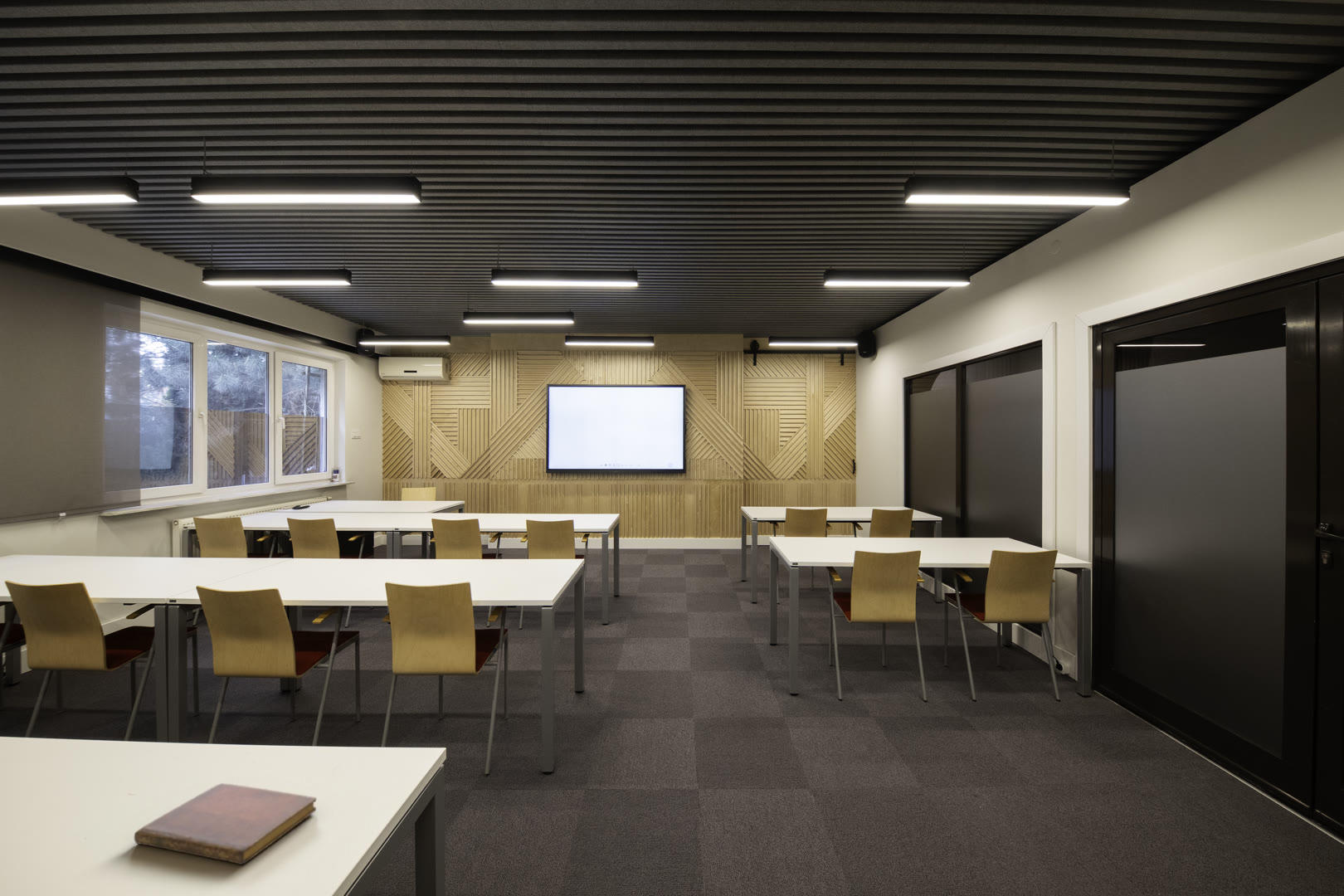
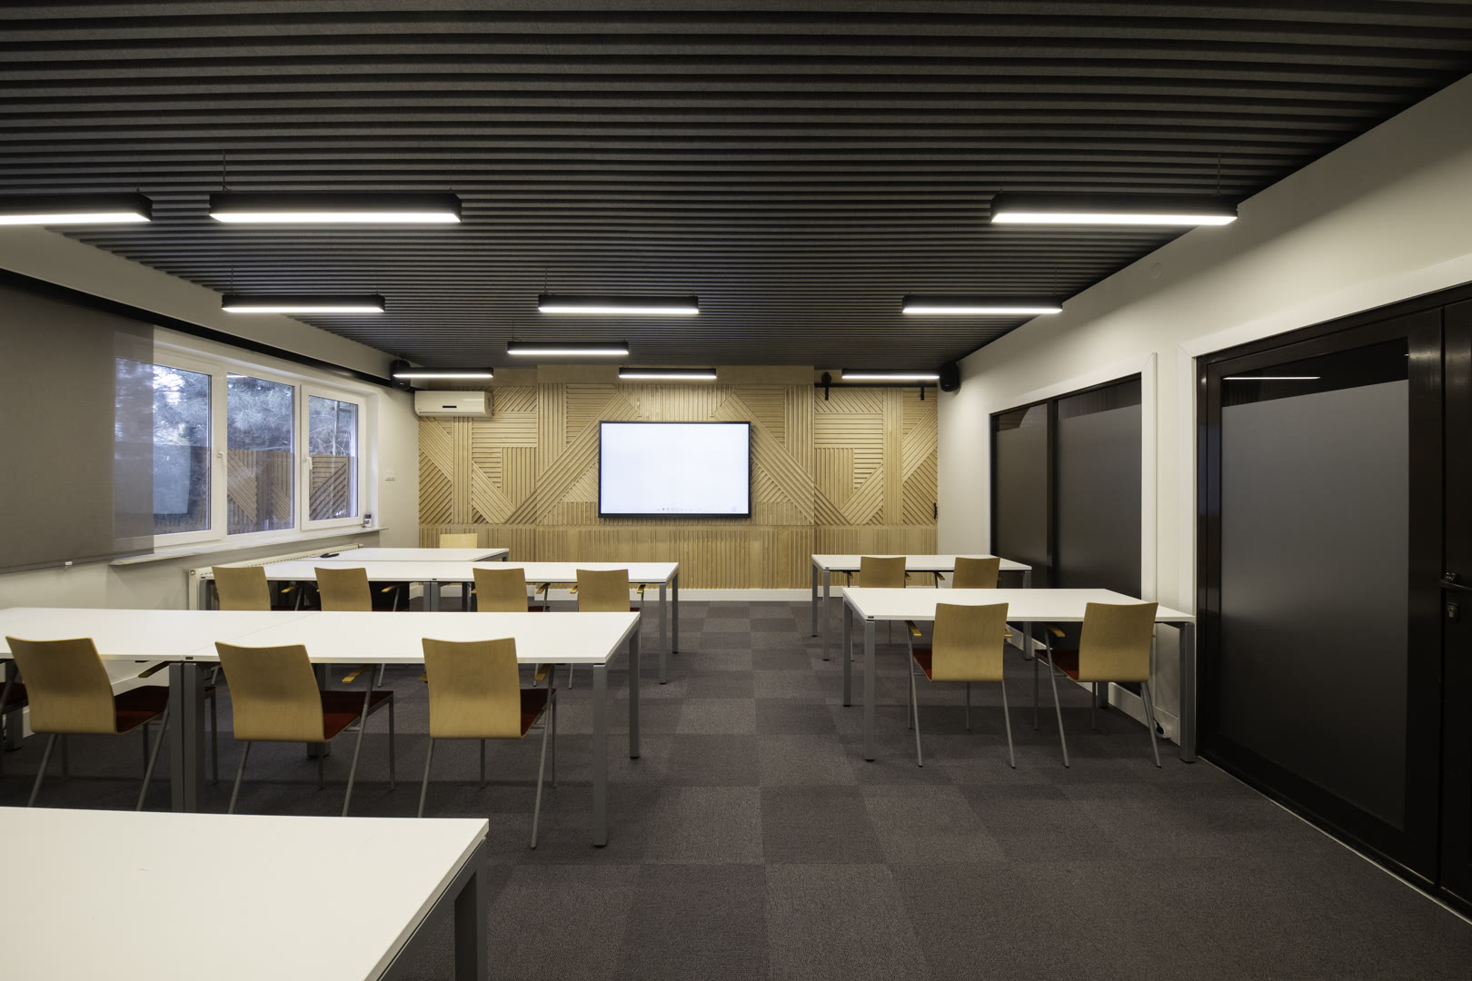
- notebook [134,782,317,865]
